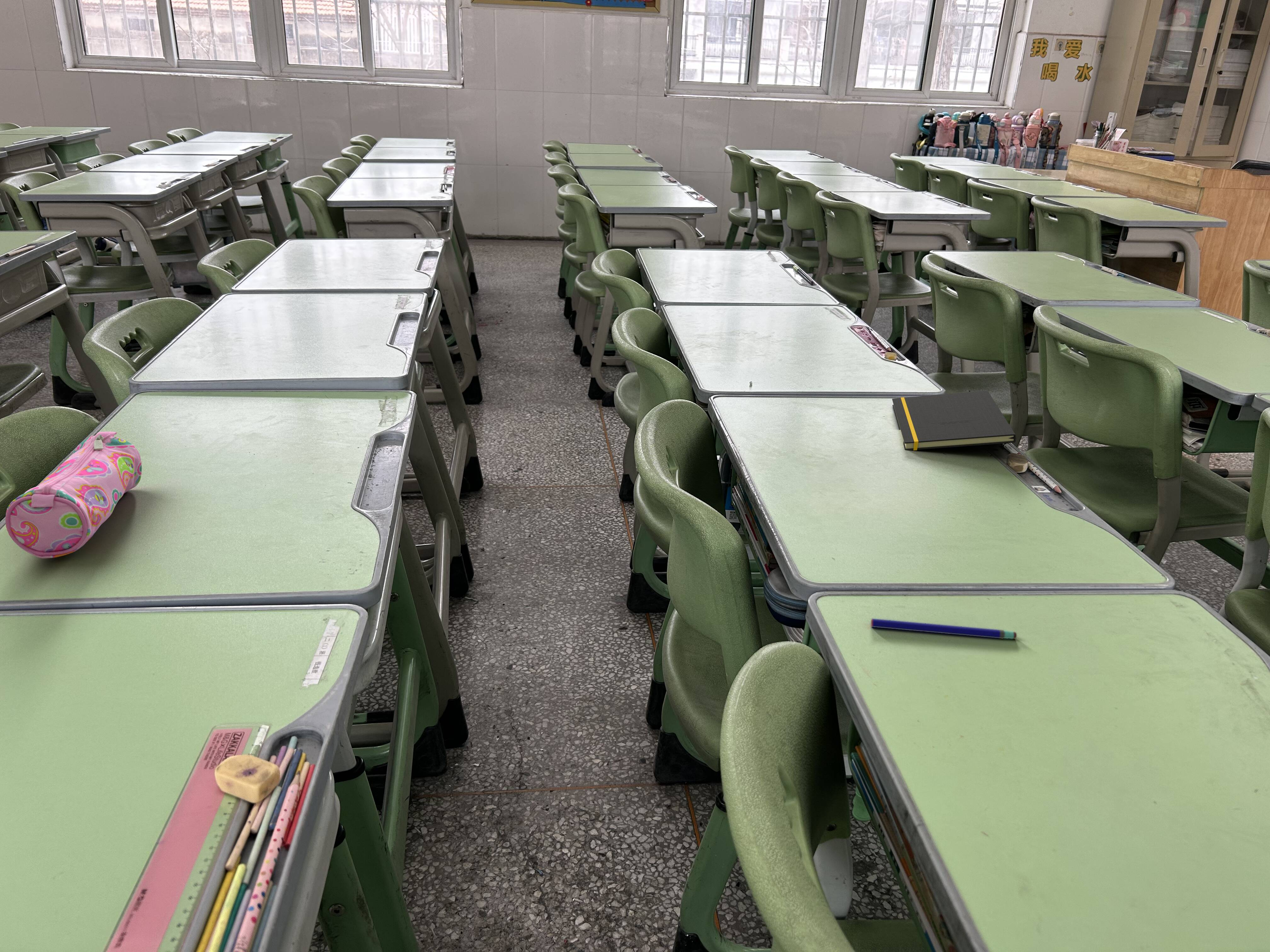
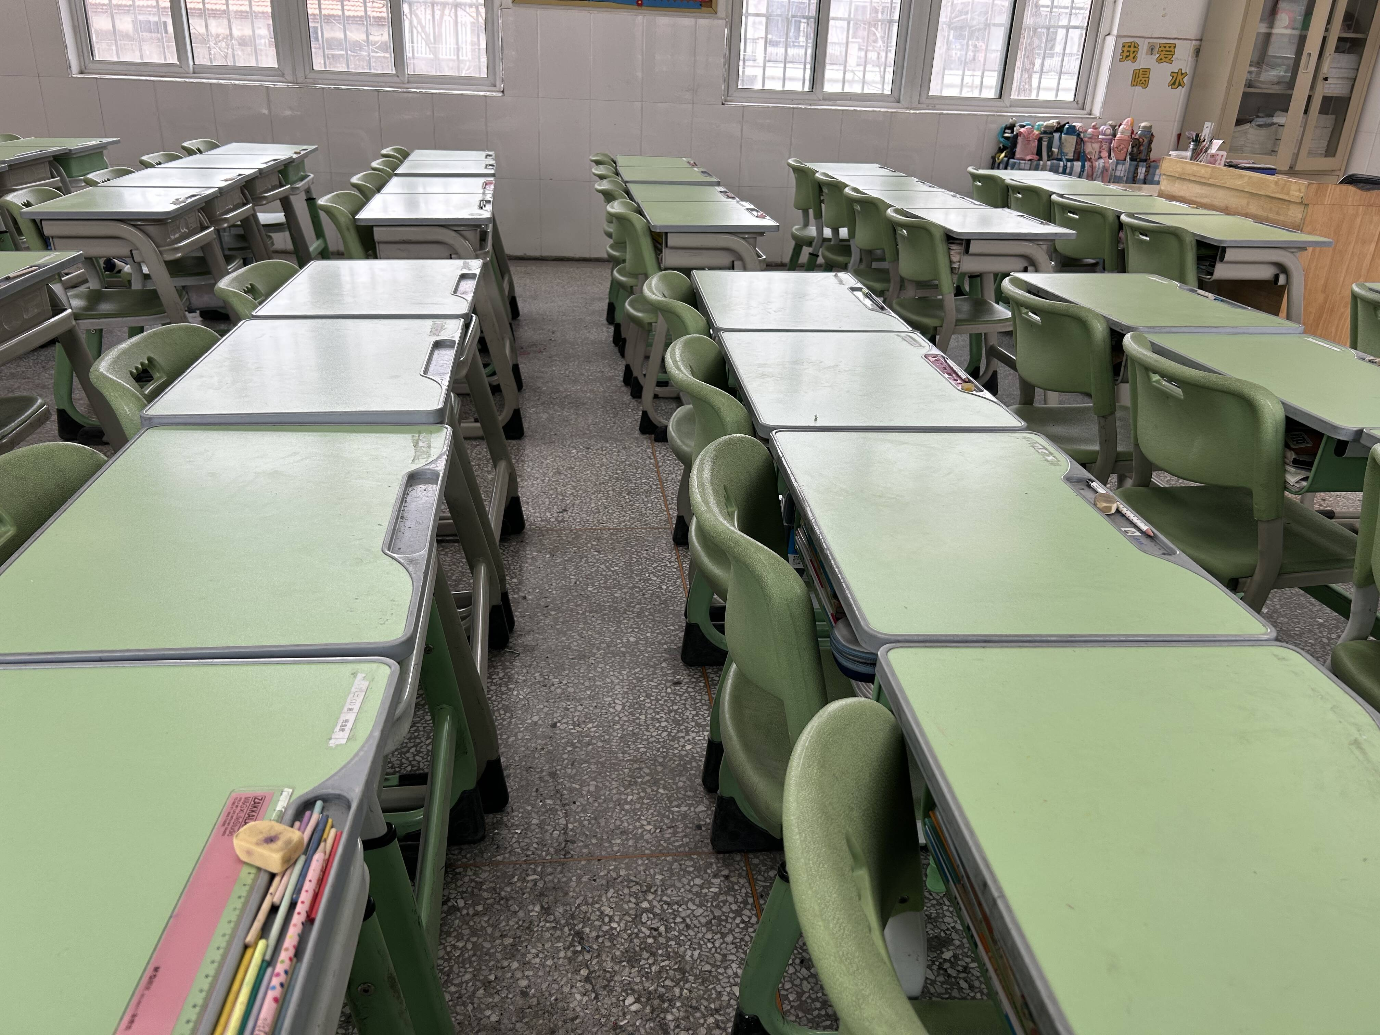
- pencil case [5,431,142,559]
- notepad [892,390,1016,451]
- pen [871,618,1017,639]
